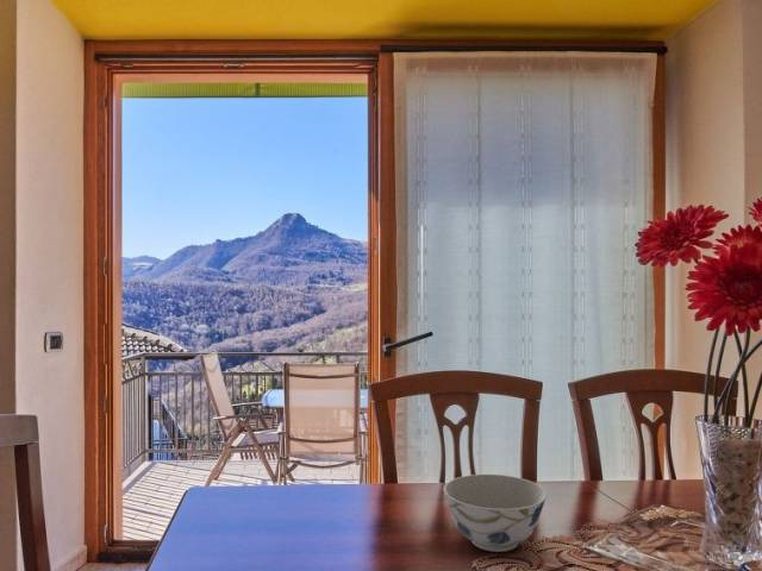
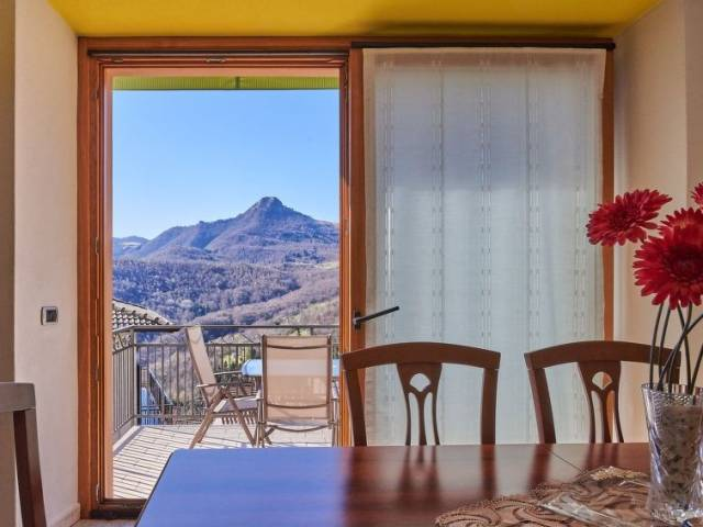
- bowl [443,473,548,553]
